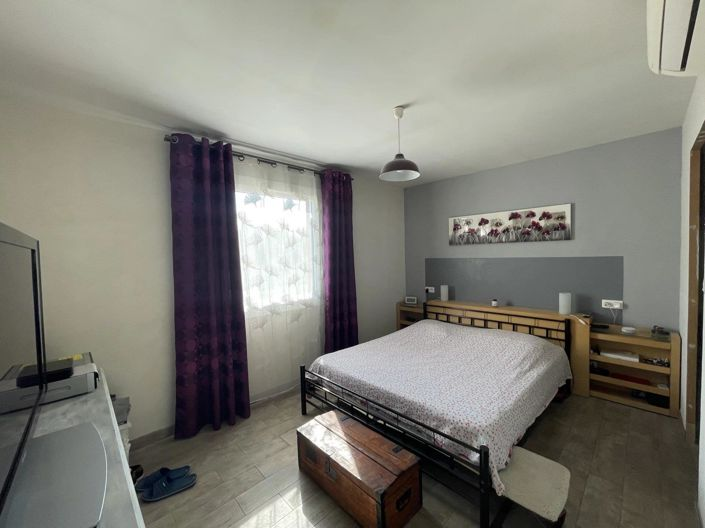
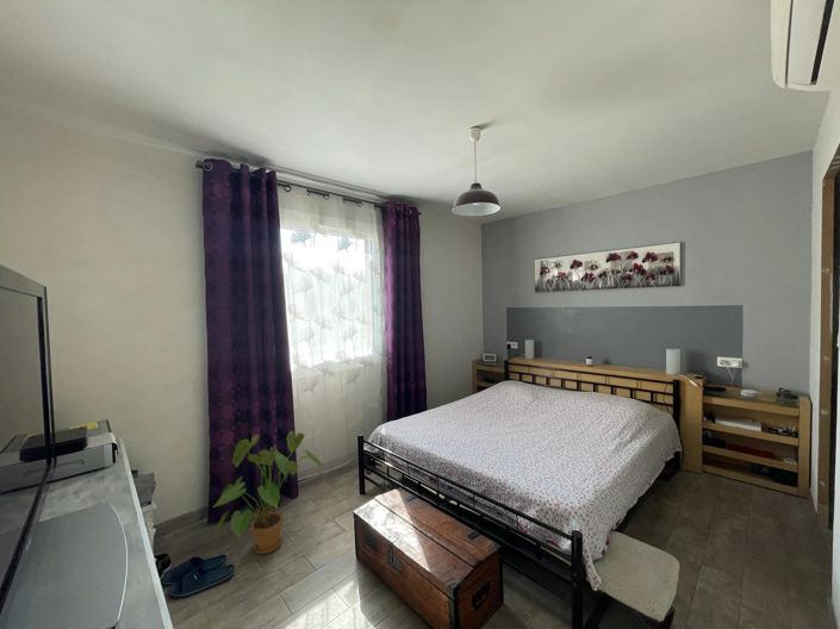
+ house plant [212,430,326,555]
